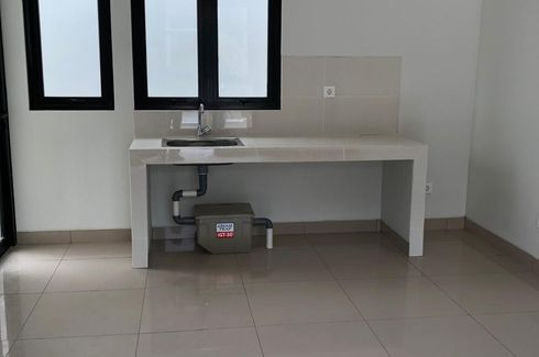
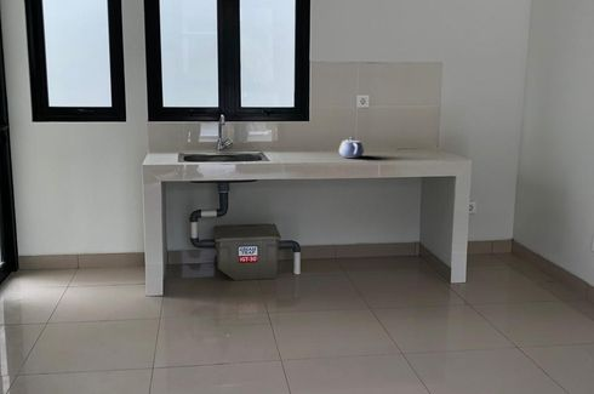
+ teapot [338,136,365,159]
